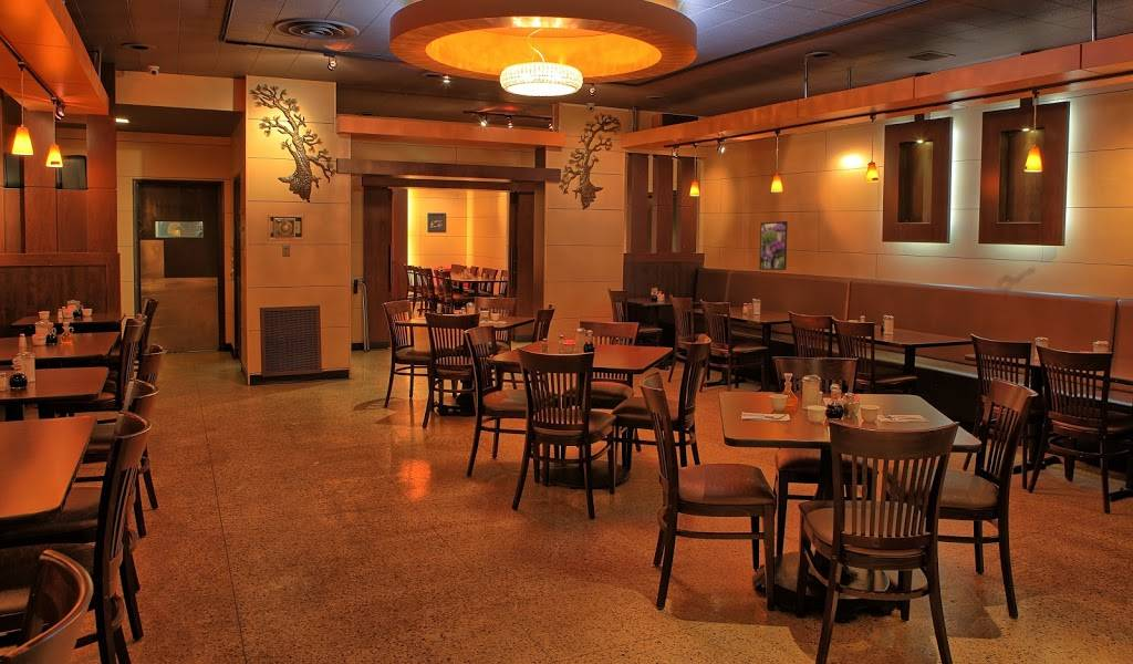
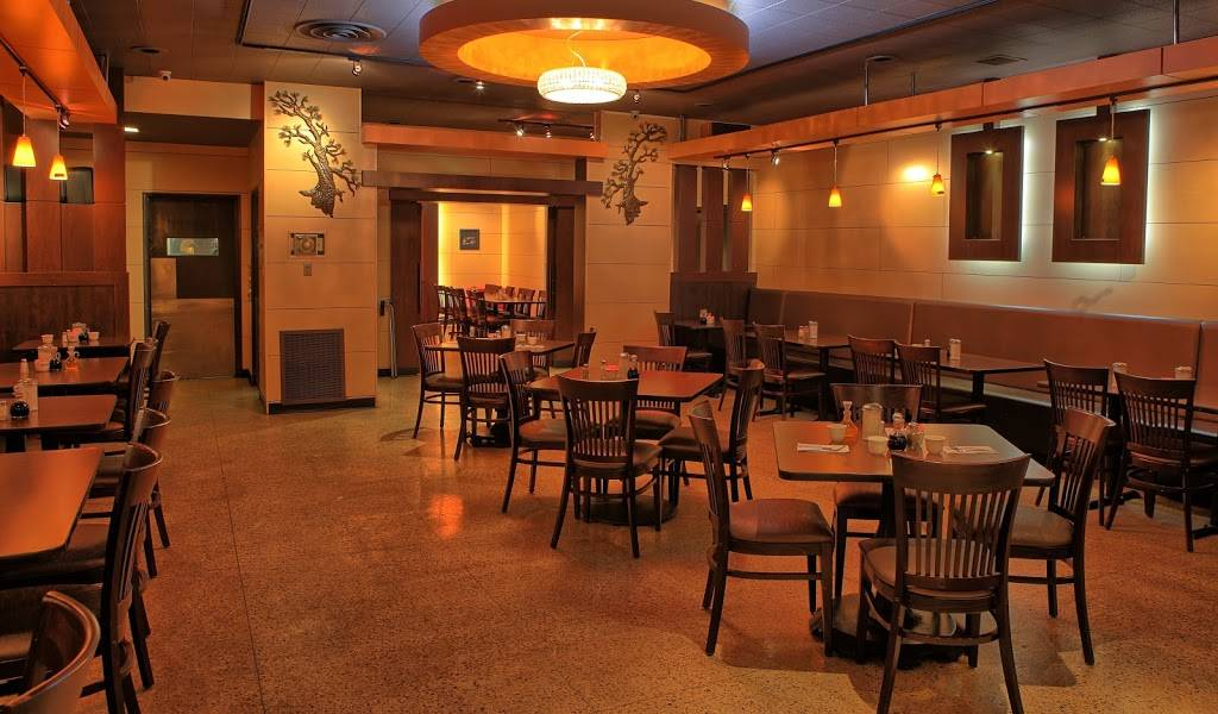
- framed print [758,220,789,271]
